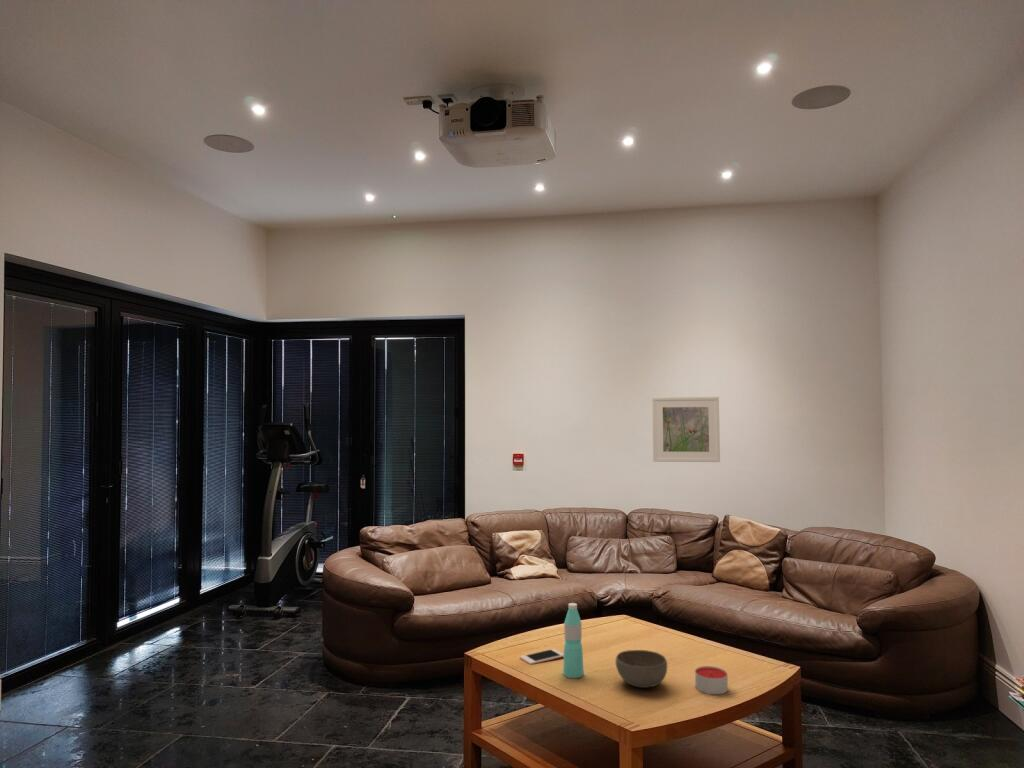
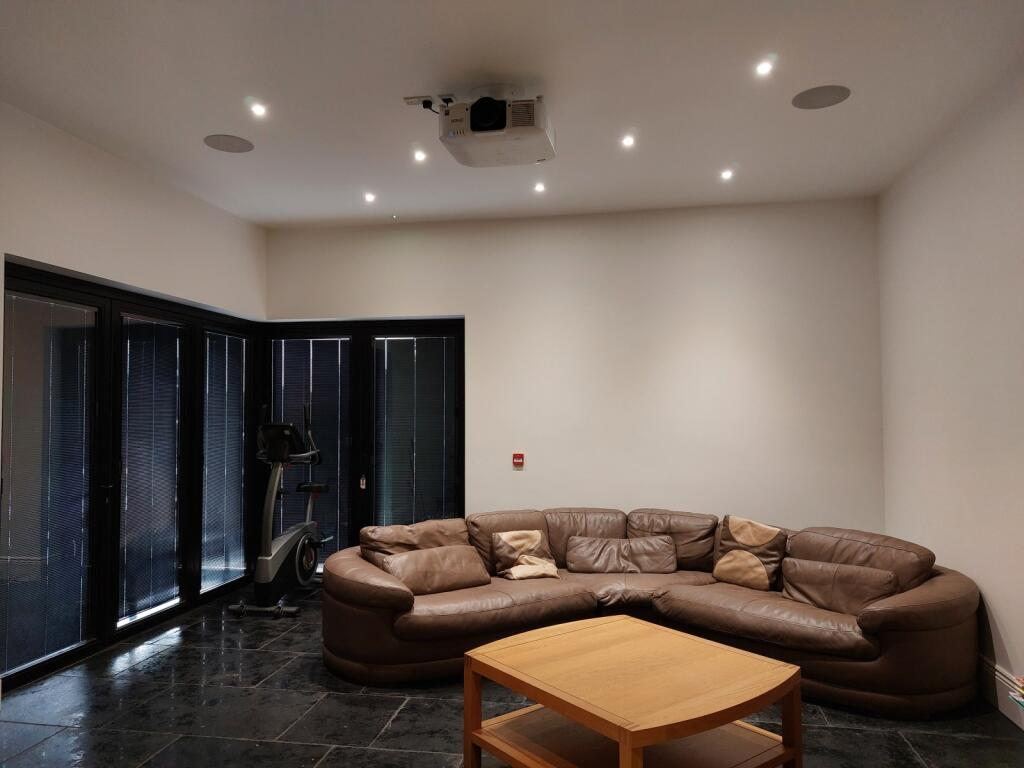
- cell phone [519,648,564,666]
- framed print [651,396,721,463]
- bowl [615,649,668,689]
- water bottle [562,602,585,679]
- candle [694,665,729,695]
